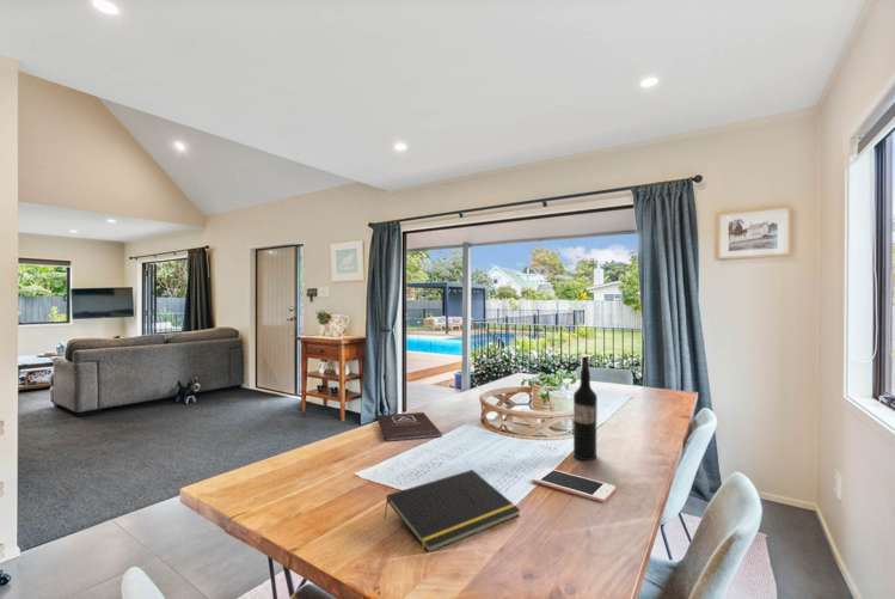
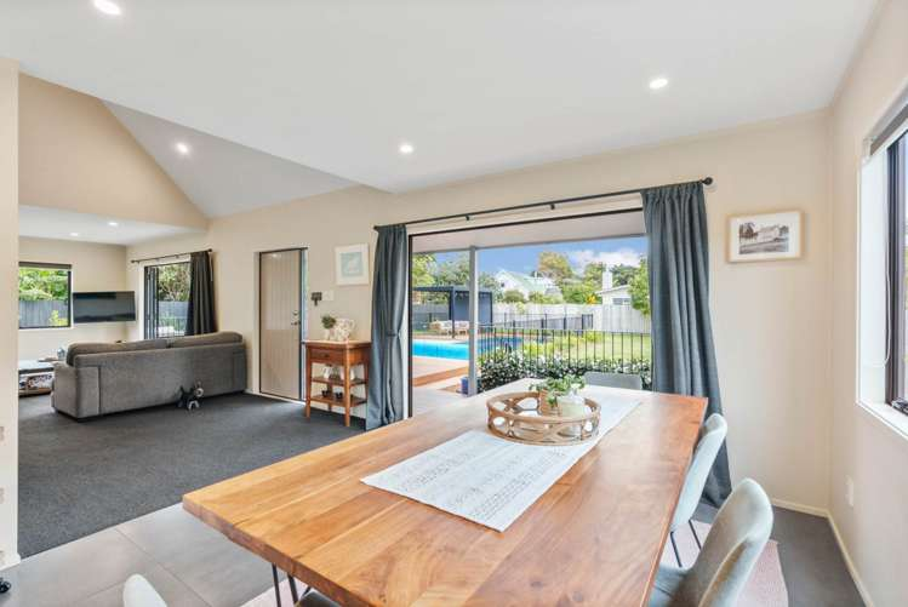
- cell phone [532,467,617,503]
- wine bottle [572,354,599,462]
- book [375,411,443,442]
- notepad [382,469,521,555]
